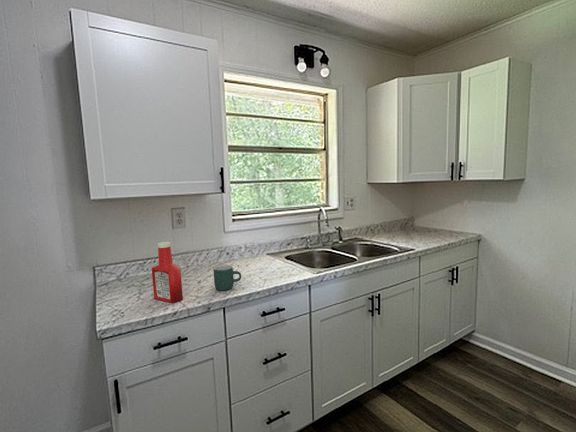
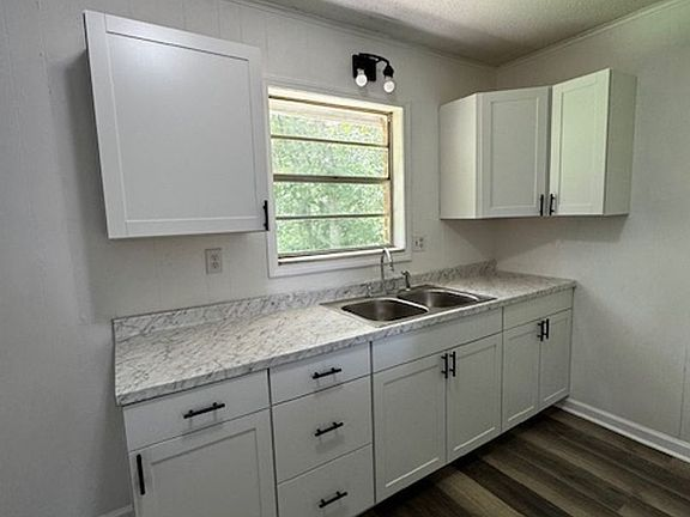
- mug [212,264,242,292]
- soap bottle [151,241,184,304]
